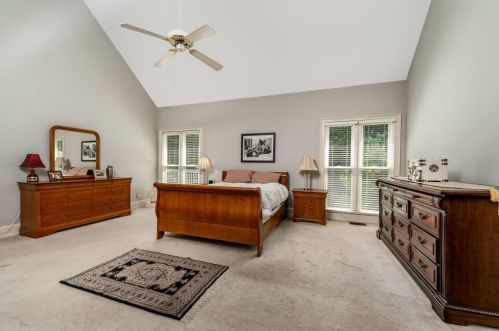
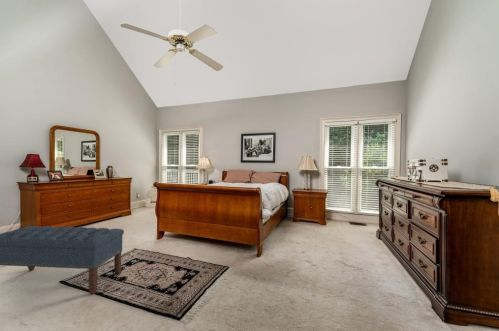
+ bench [0,225,125,295]
